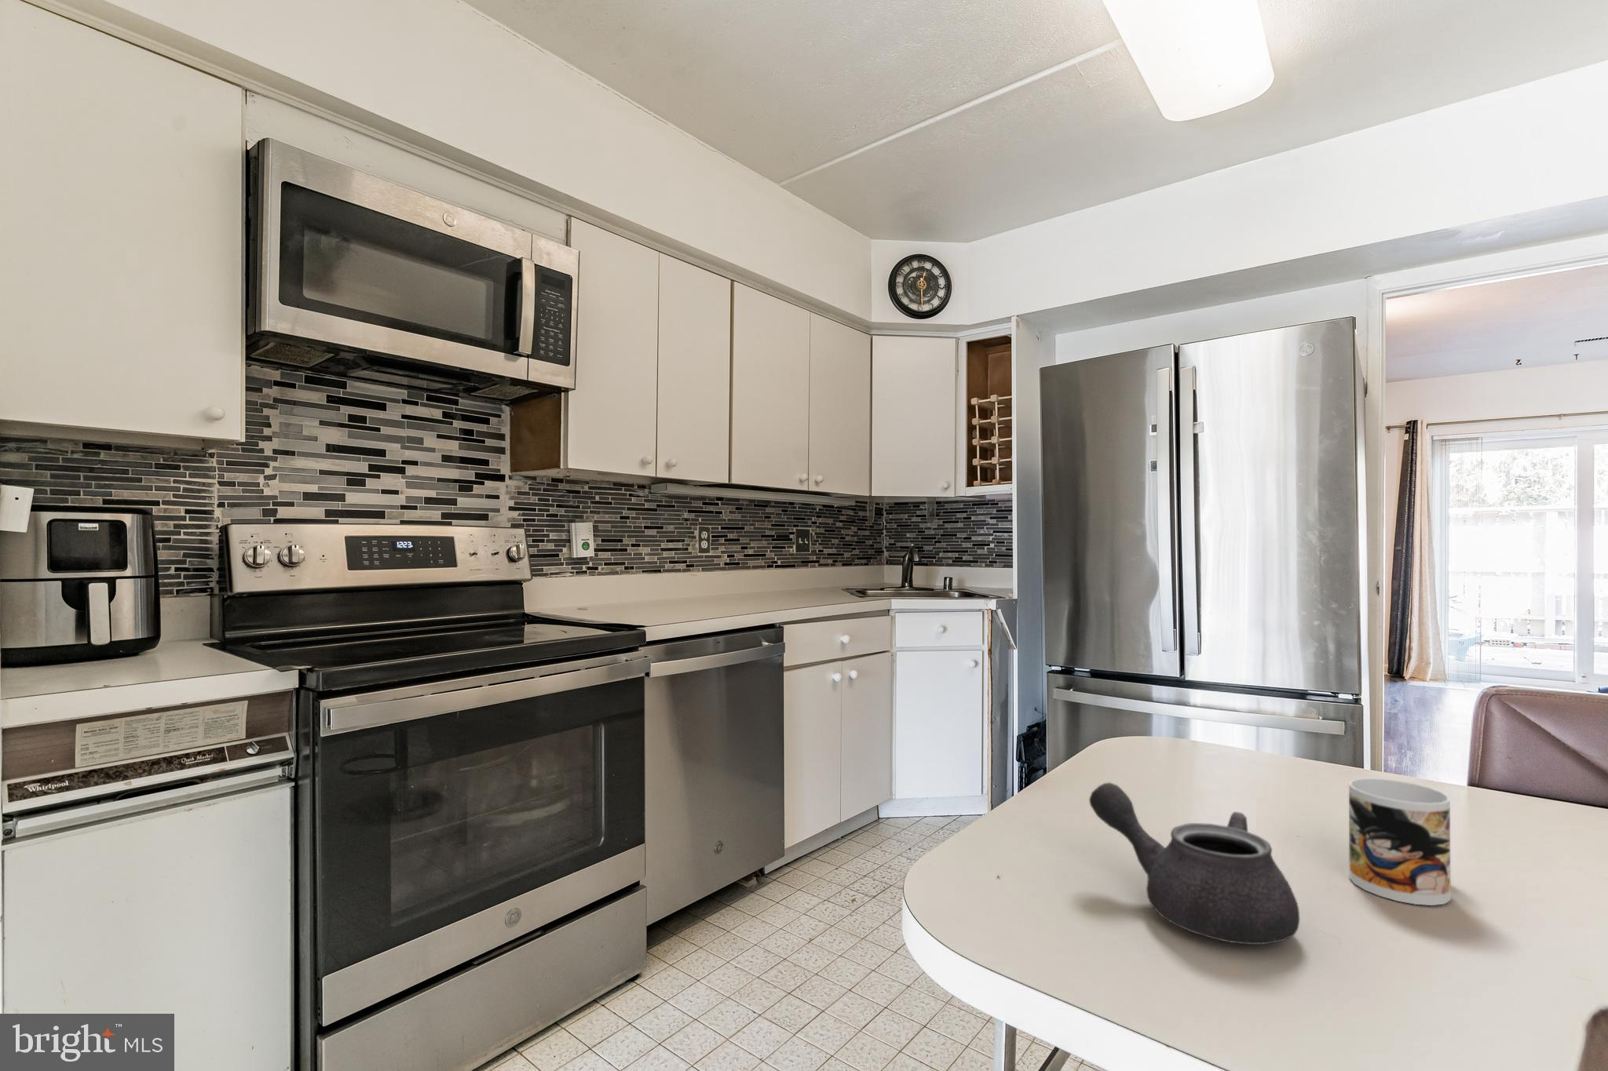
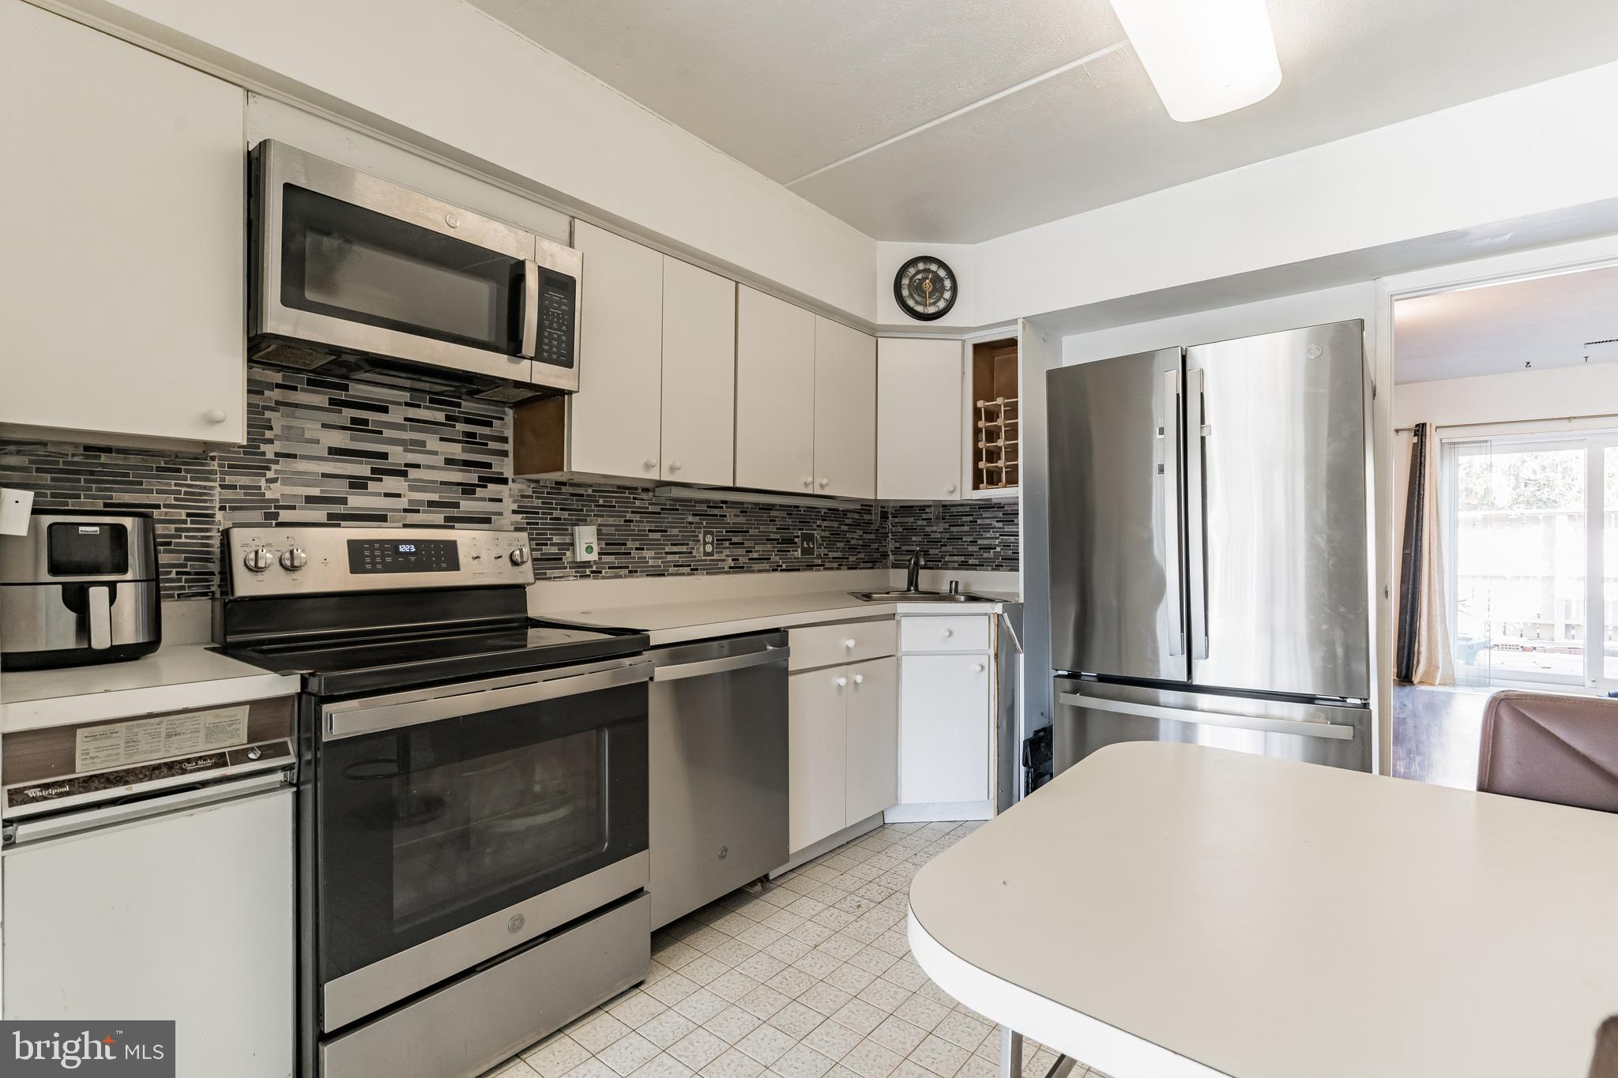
- teapot [1088,782,1301,945]
- mug [1349,778,1451,906]
